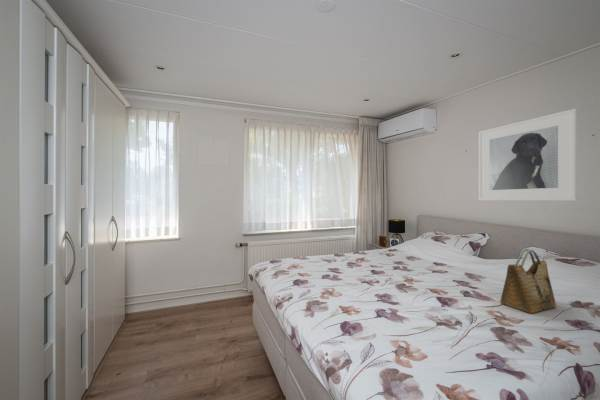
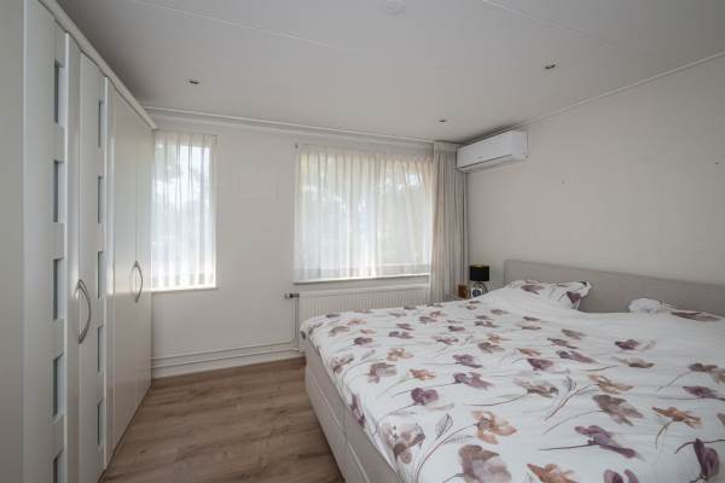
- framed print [478,108,578,201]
- grocery bag [499,248,557,314]
